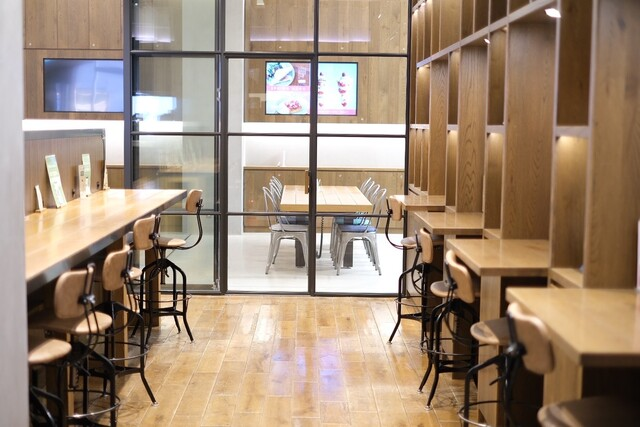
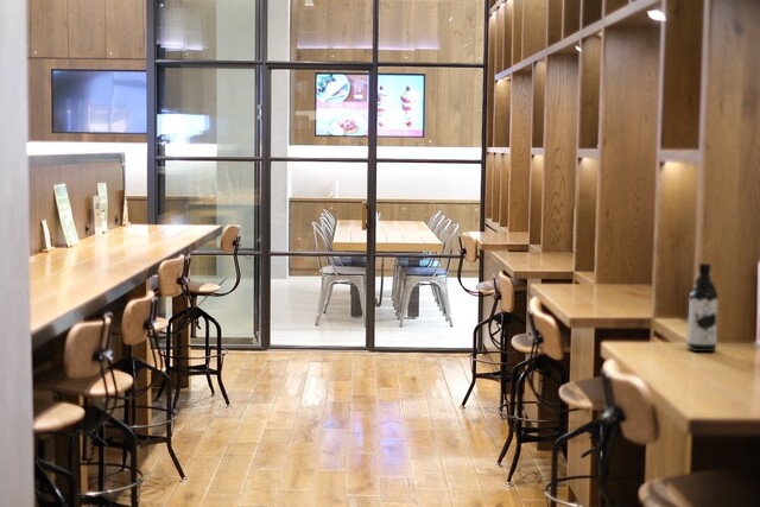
+ water bottle [686,262,720,353]
